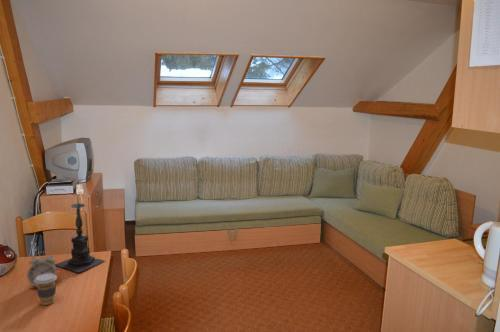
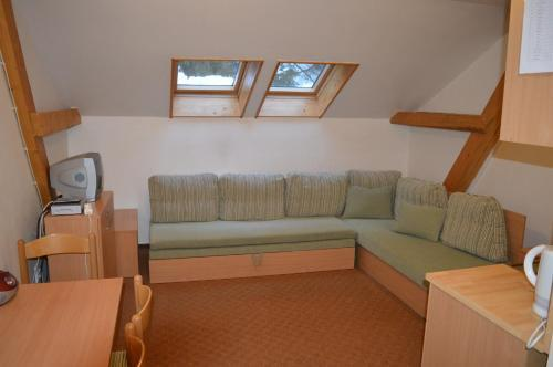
- candle holder [55,194,106,274]
- coffee cup [34,273,58,306]
- alarm clock [26,251,58,288]
